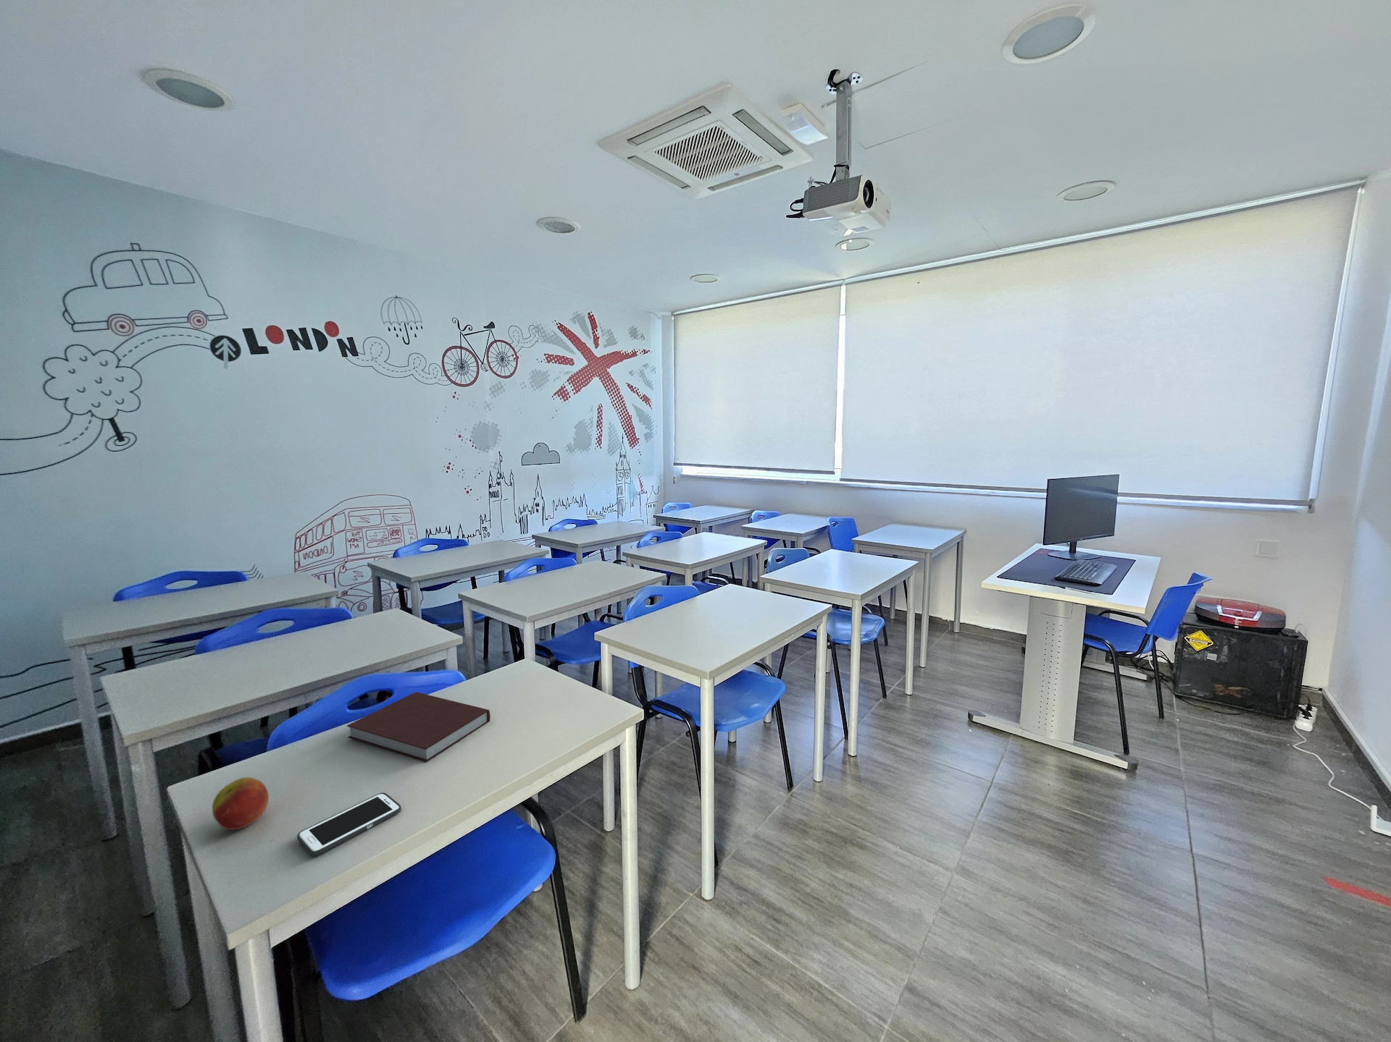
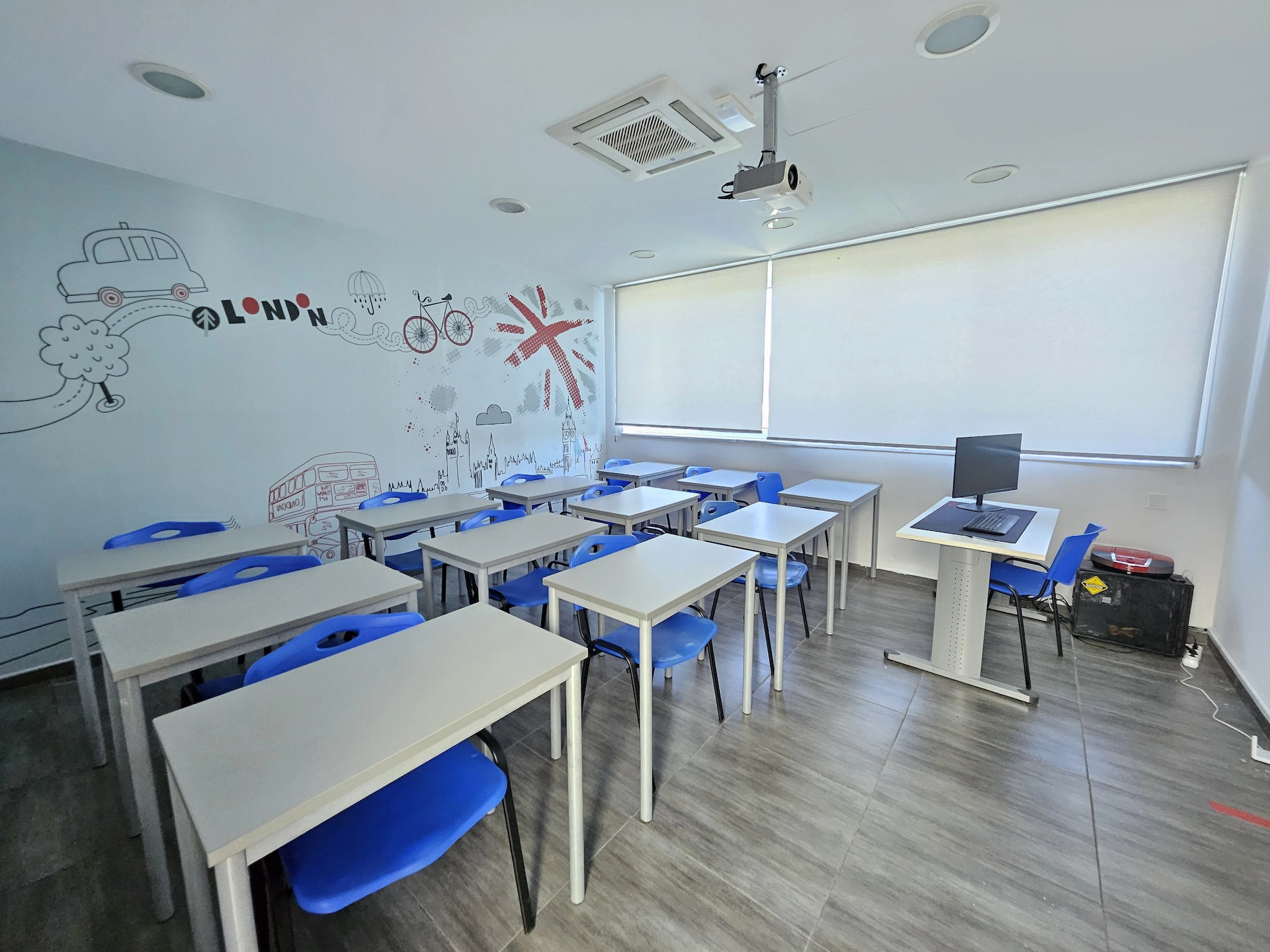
- apple [211,776,269,831]
- cell phone [297,791,402,857]
- notebook [346,692,491,763]
